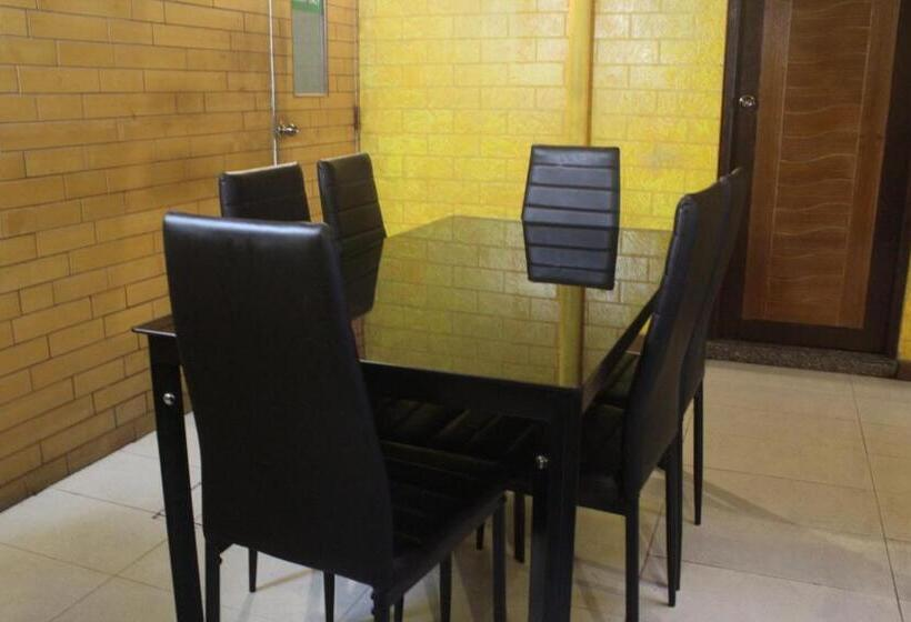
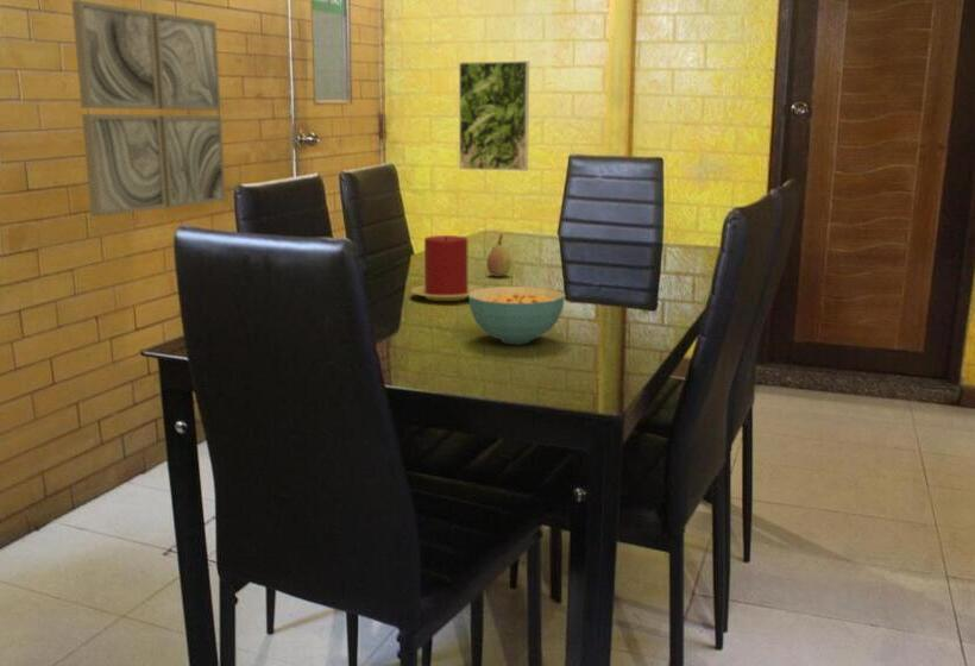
+ candle [409,234,482,302]
+ wall art [70,0,227,218]
+ fruit [486,233,512,277]
+ cereal bowl [467,285,566,345]
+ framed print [458,59,530,172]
